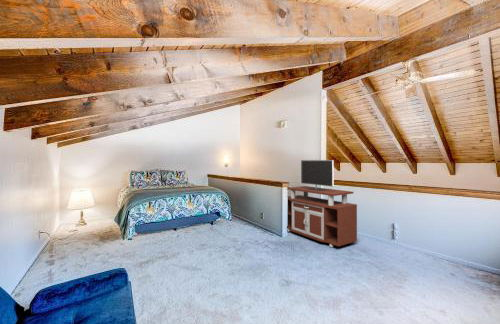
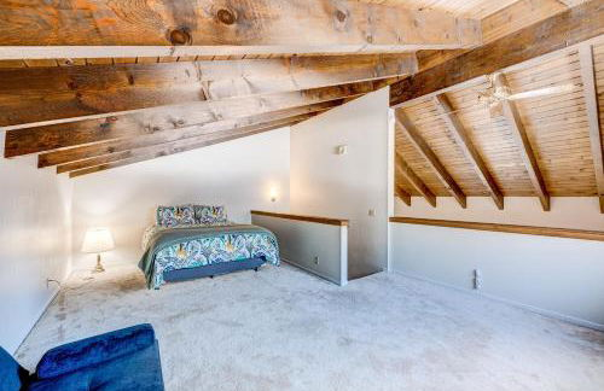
- tv stand [286,159,358,248]
